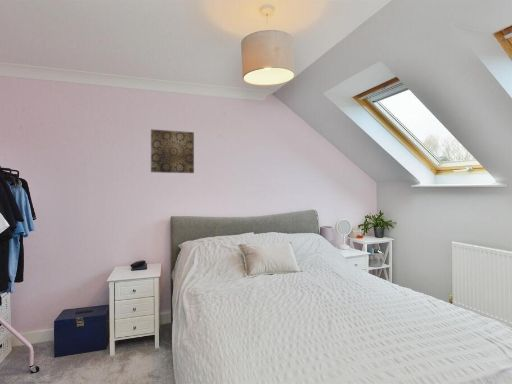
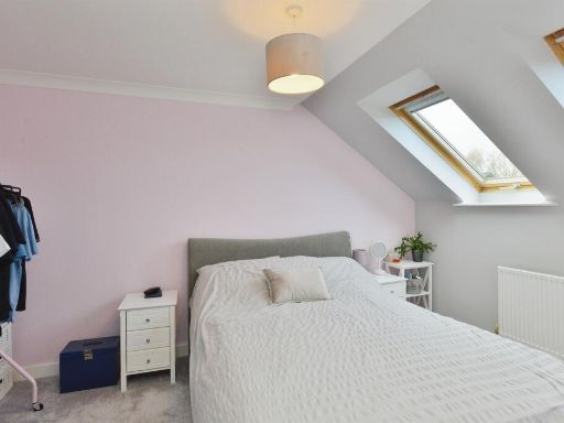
- wall art [150,128,195,174]
